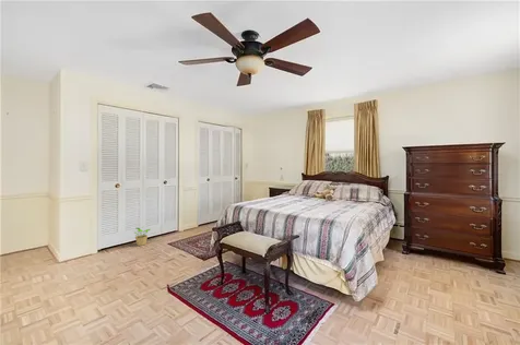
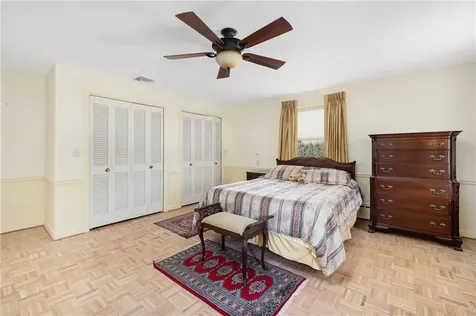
- potted plant [133,226,152,247]
